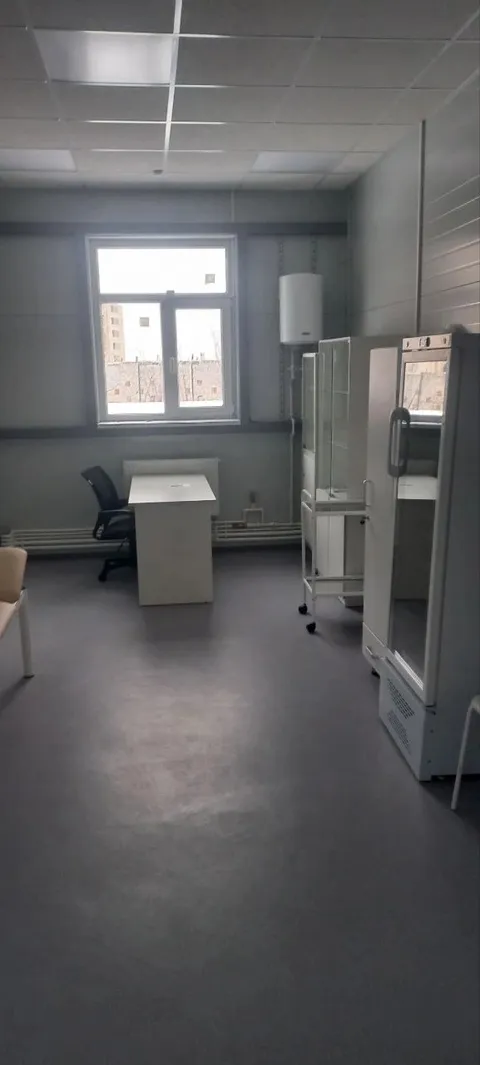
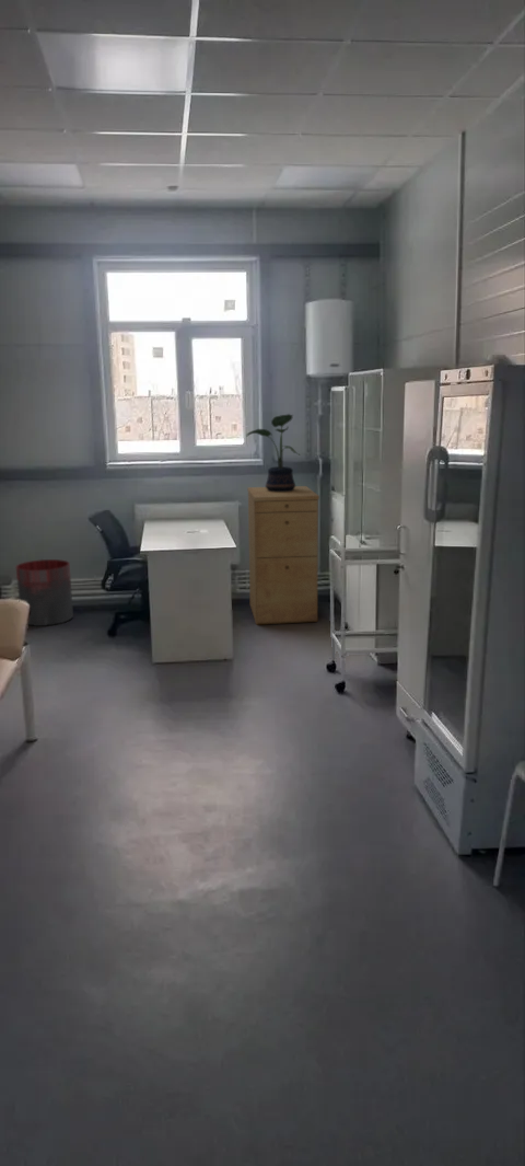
+ trash can [15,558,74,627]
+ filing cabinet [246,485,320,626]
+ potted plant [245,413,300,492]
